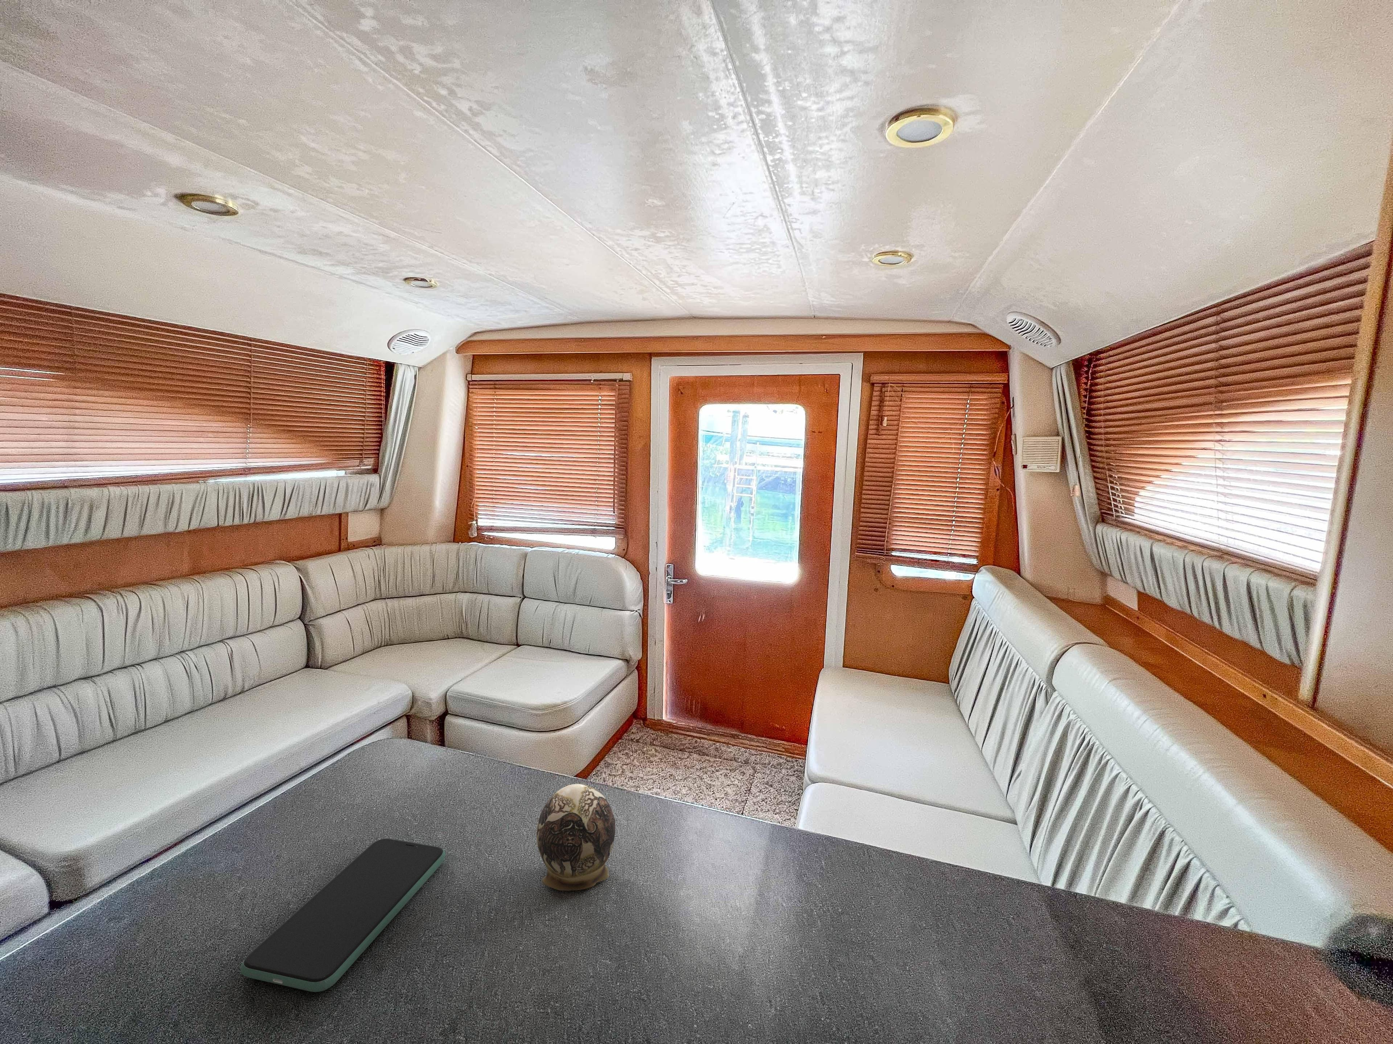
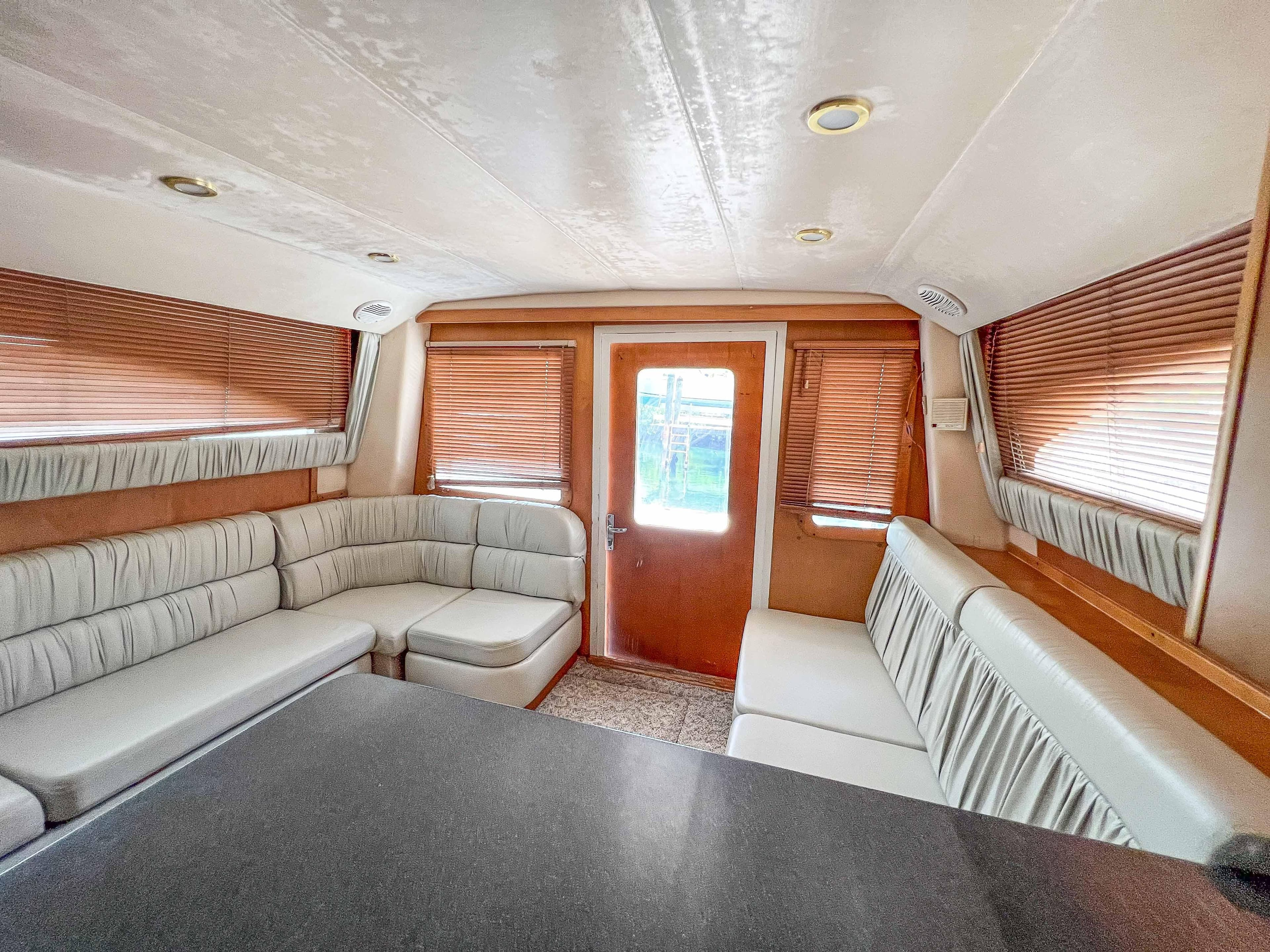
- smartphone [240,838,445,992]
- decorative egg [536,784,615,892]
